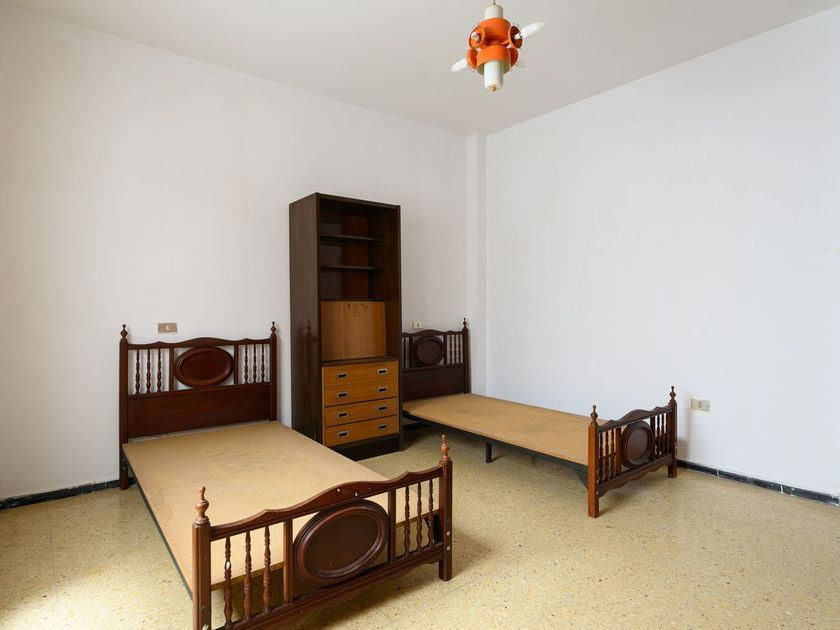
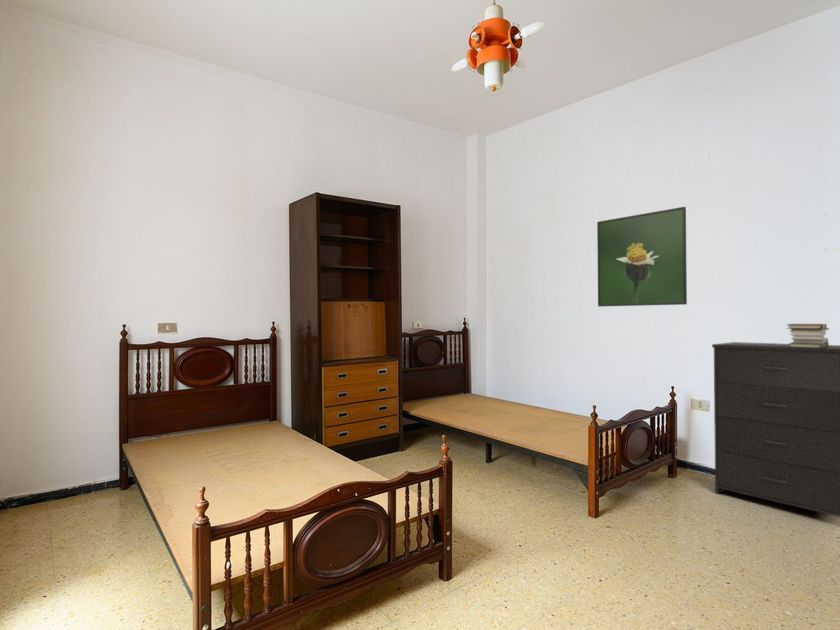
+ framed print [596,206,688,308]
+ book stack [786,323,830,348]
+ dresser [711,341,840,518]
